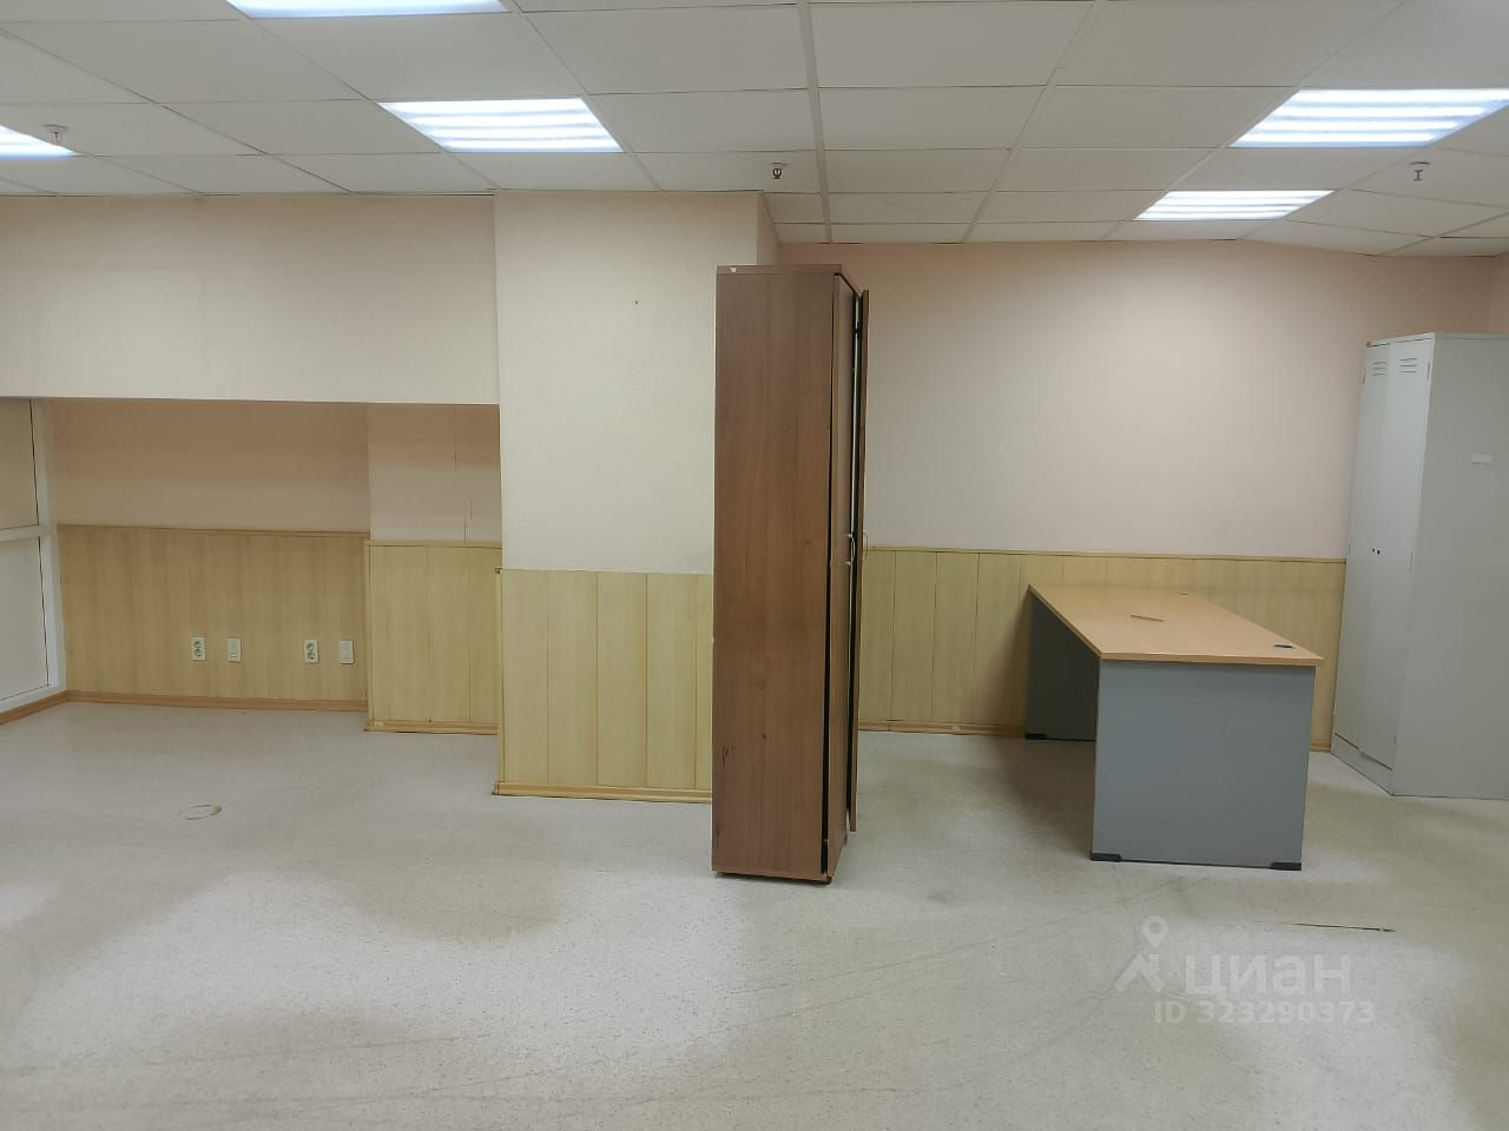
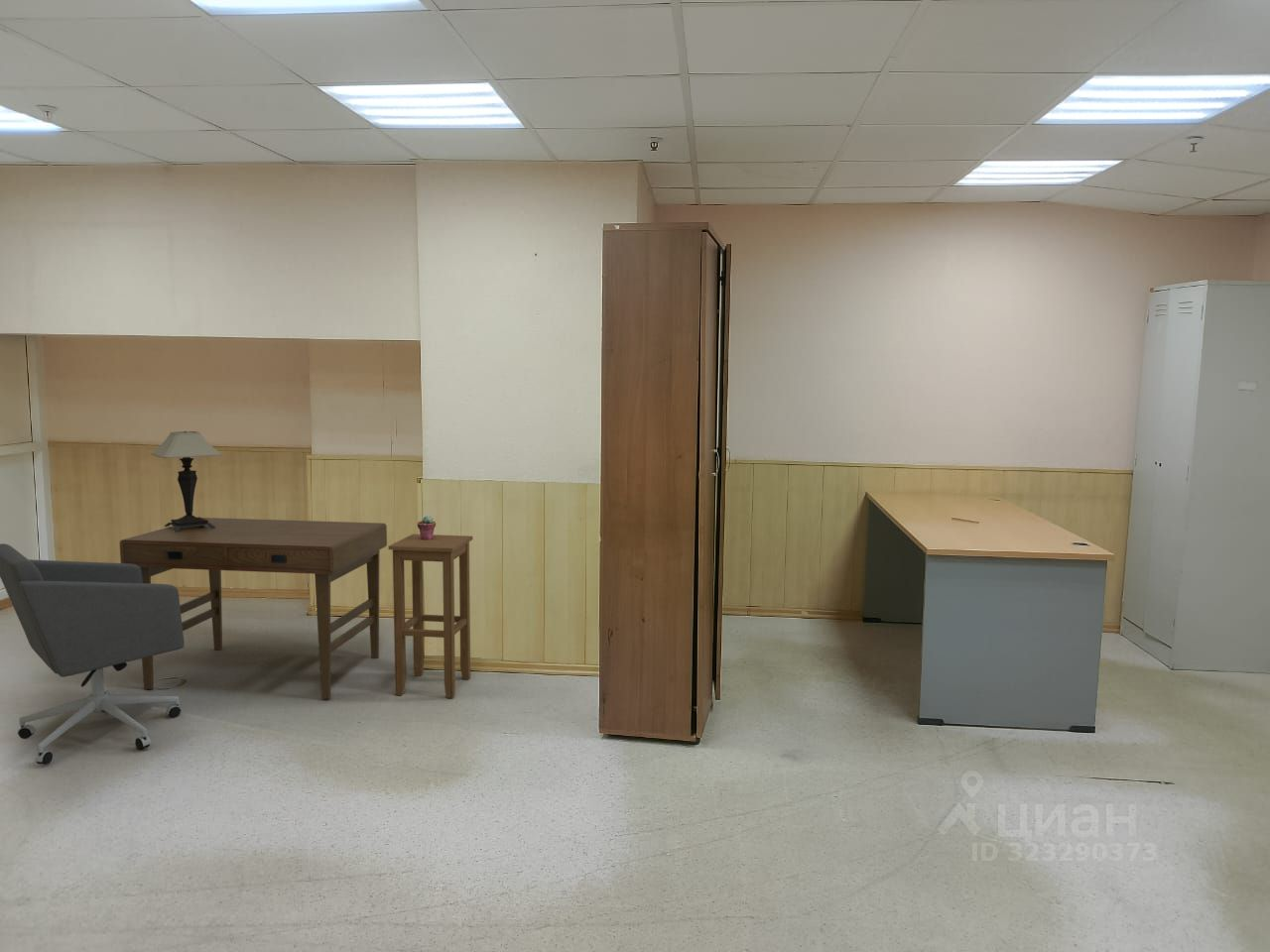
+ desk [119,517,388,699]
+ stool [387,534,474,699]
+ potted succulent [417,515,437,540]
+ table lamp [149,430,223,532]
+ office chair [0,542,185,766]
